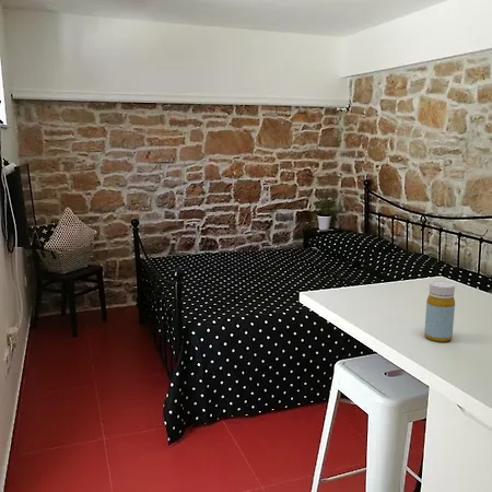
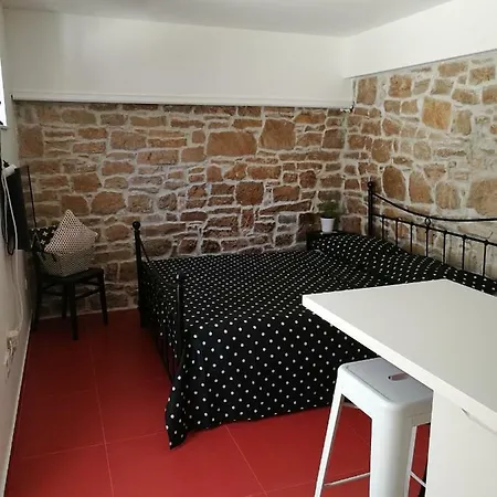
- bottle [423,280,456,343]
